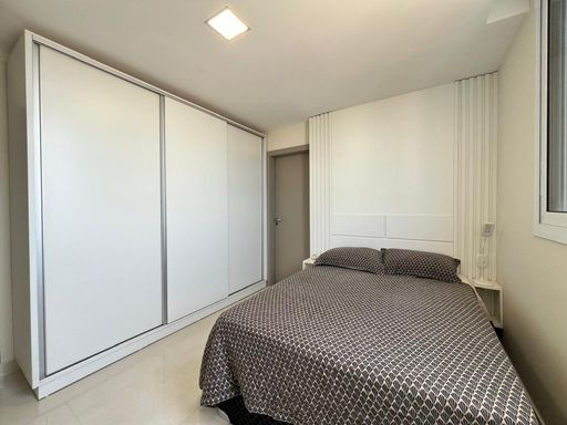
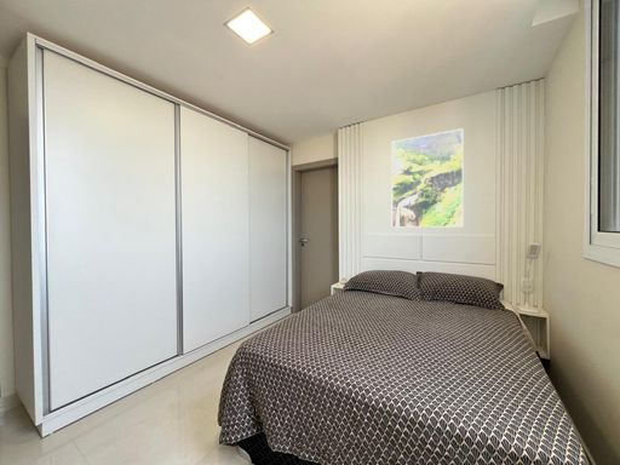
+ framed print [390,127,465,229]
